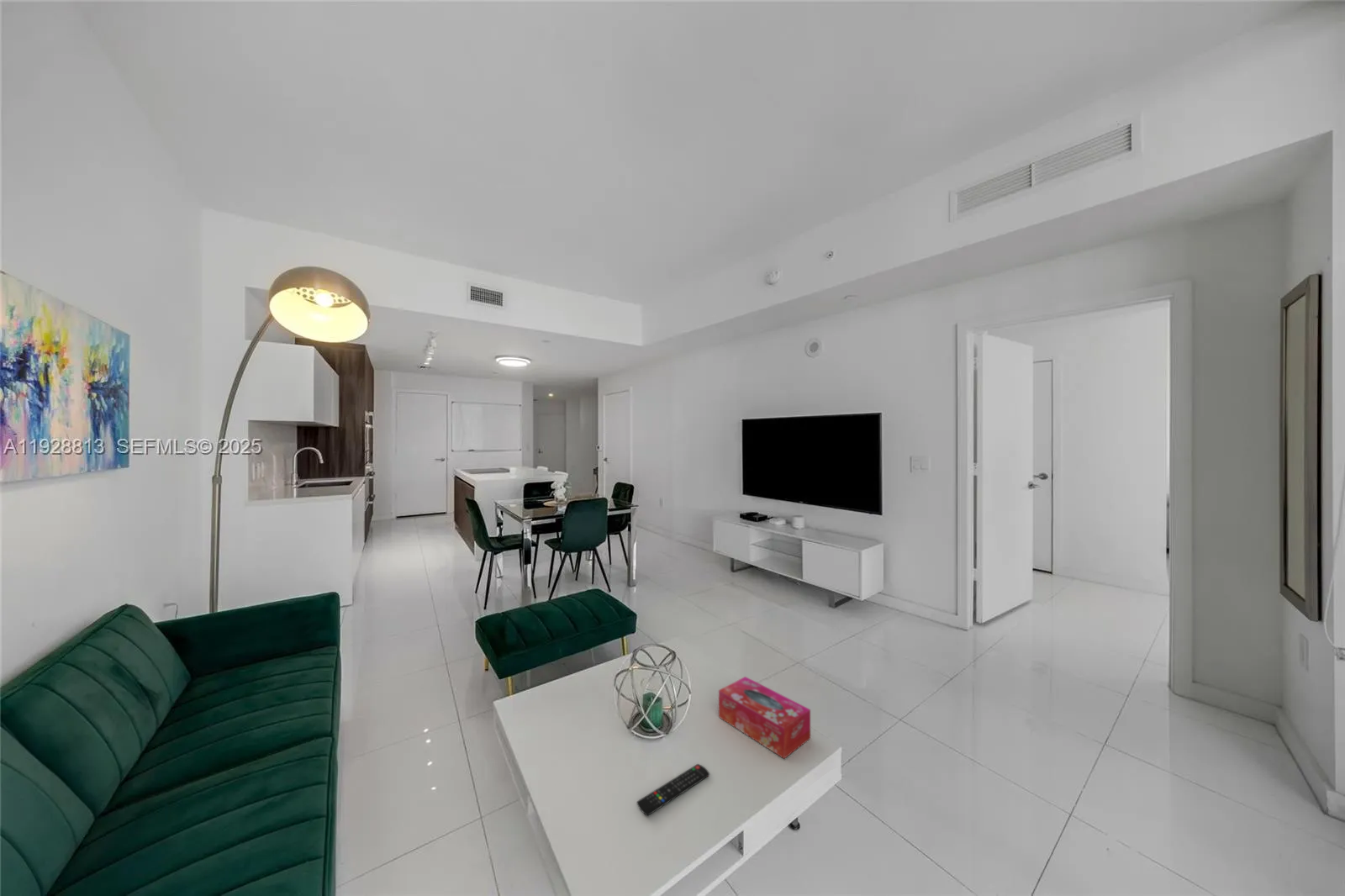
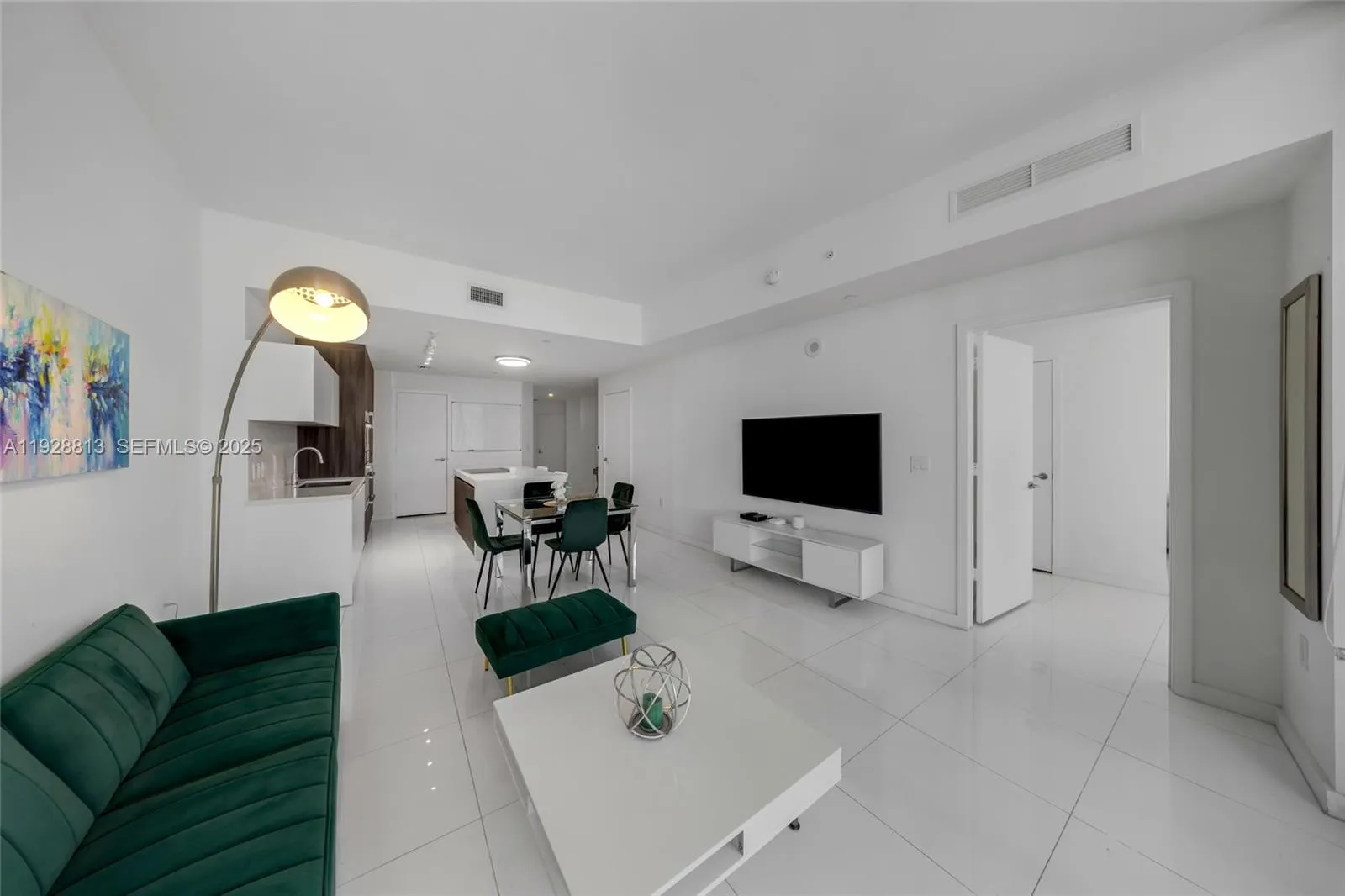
- remote control [636,763,710,817]
- tissue box [718,676,811,760]
